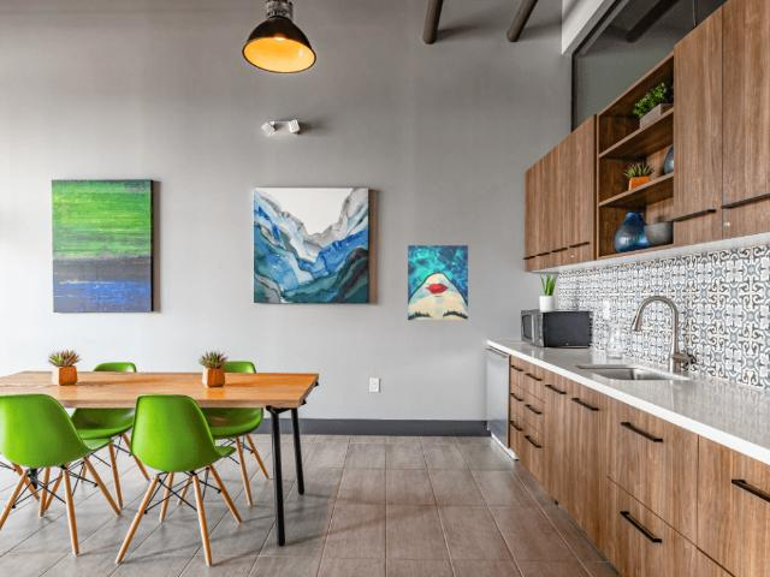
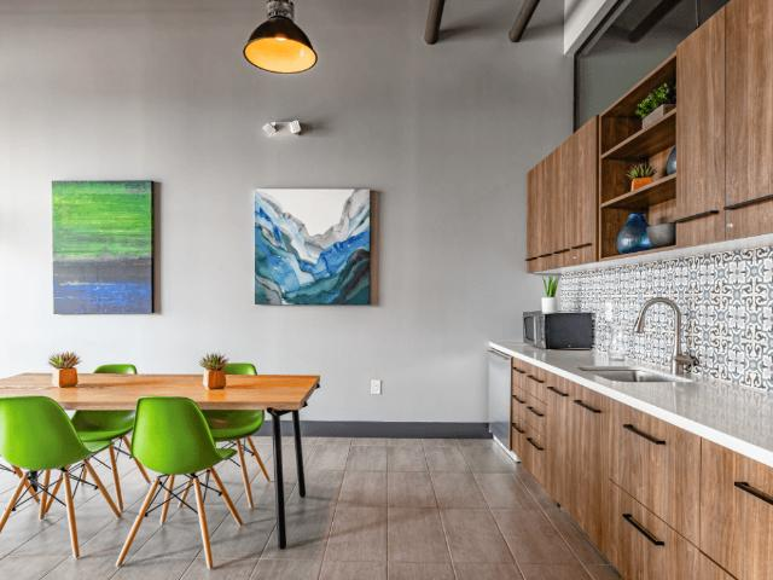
- wall art [407,244,469,321]
